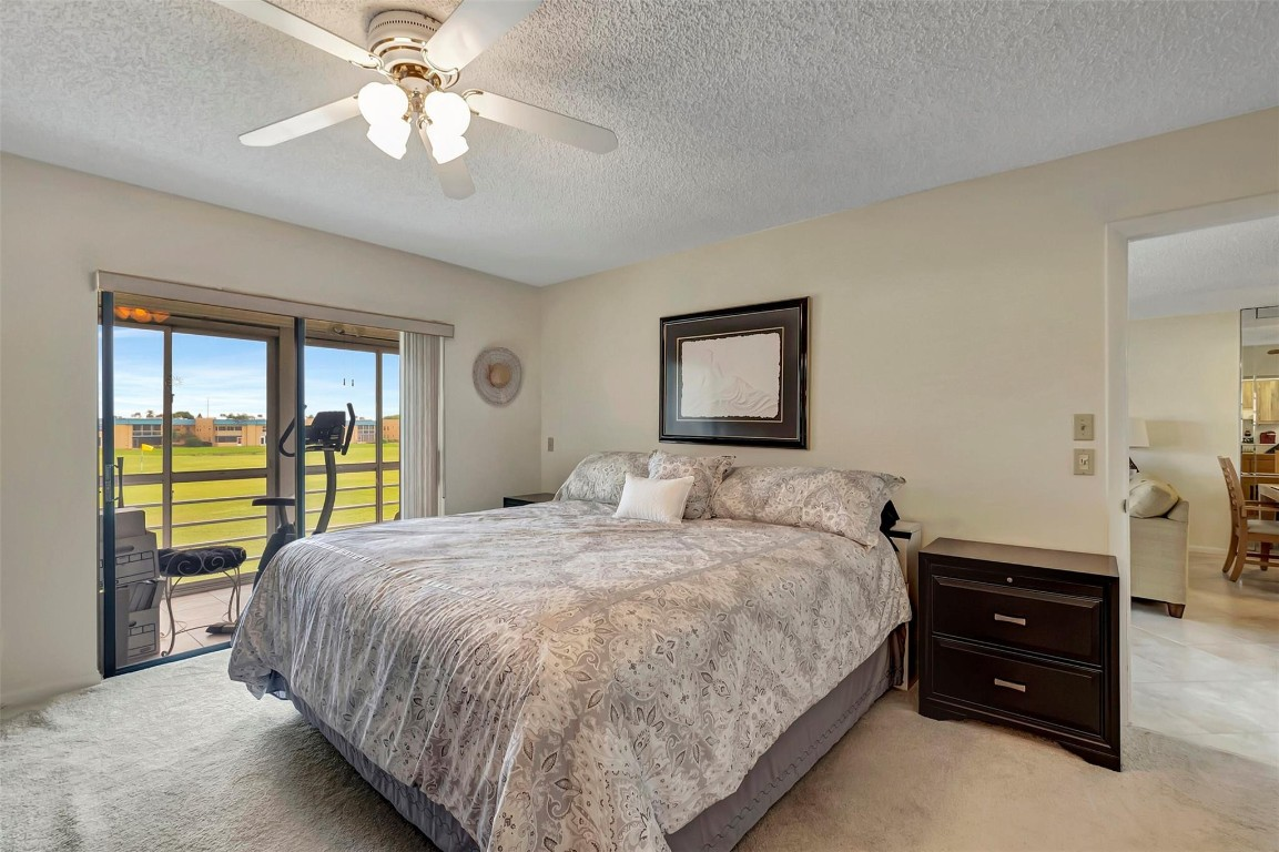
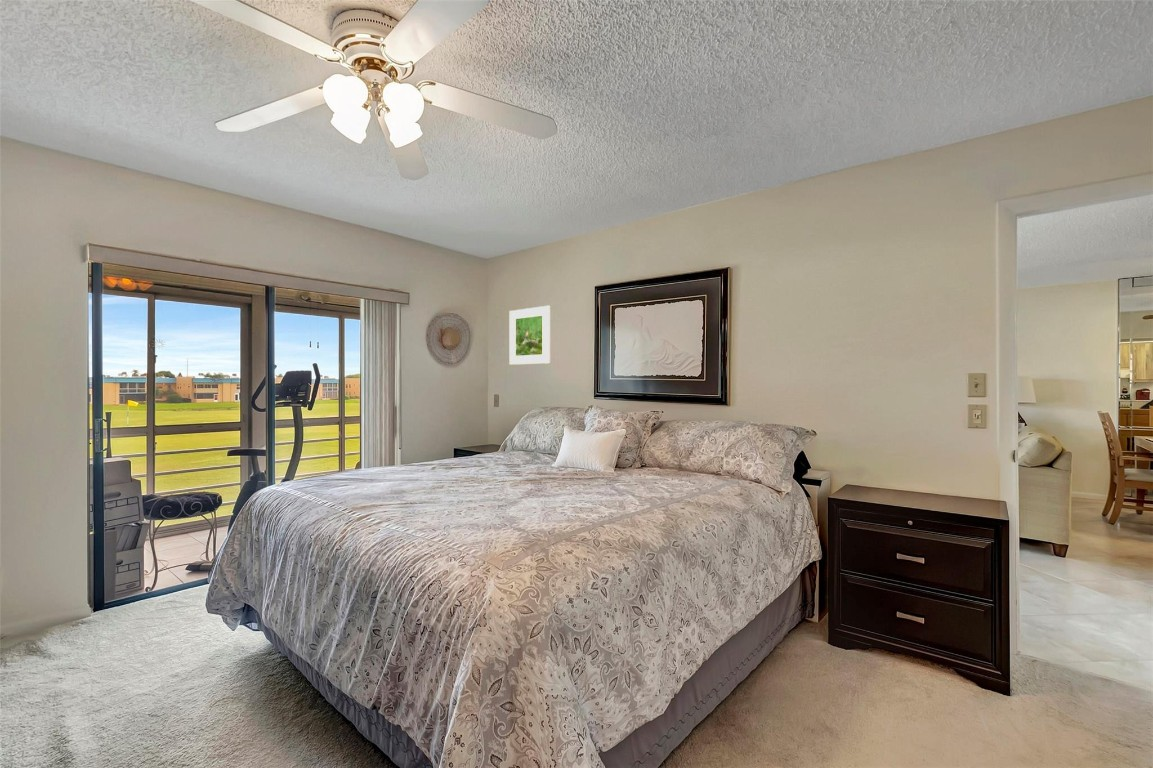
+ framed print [509,305,551,366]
